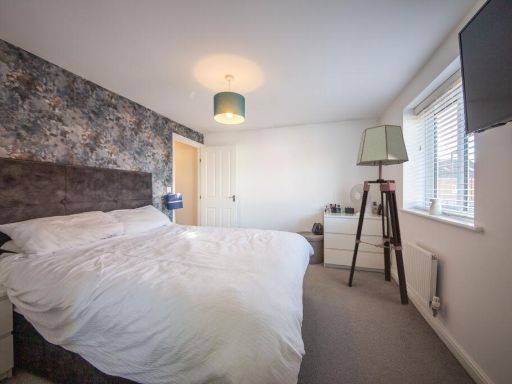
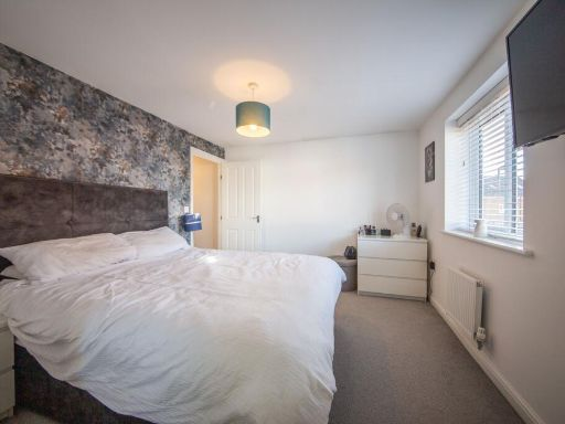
- floor lamp [347,124,410,306]
